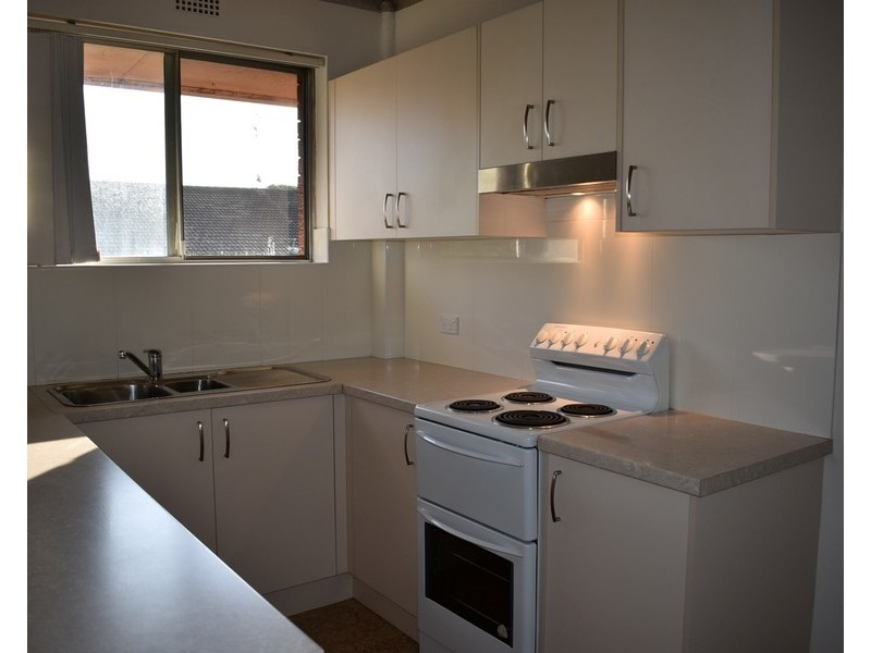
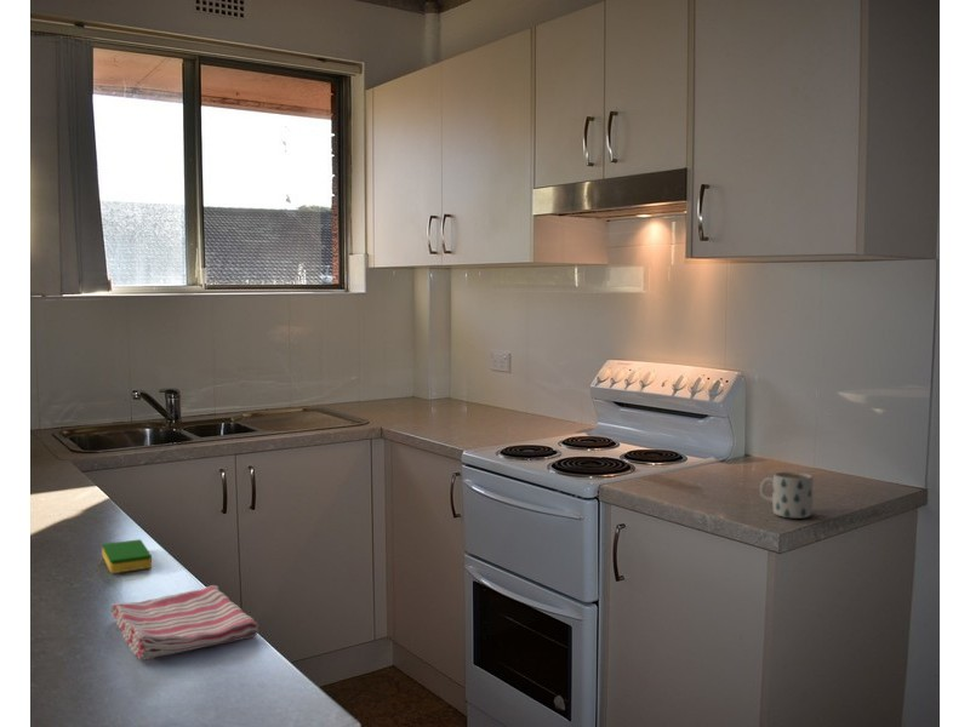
+ dish towel [109,584,259,662]
+ mug [759,470,814,520]
+ dish sponge [101,538,153,574]
